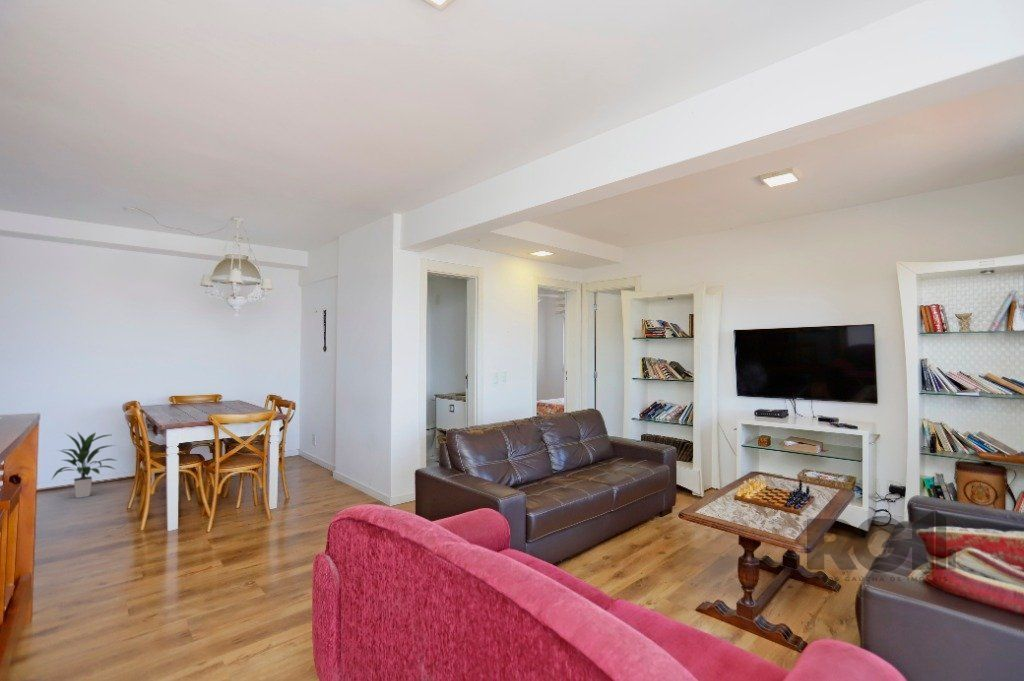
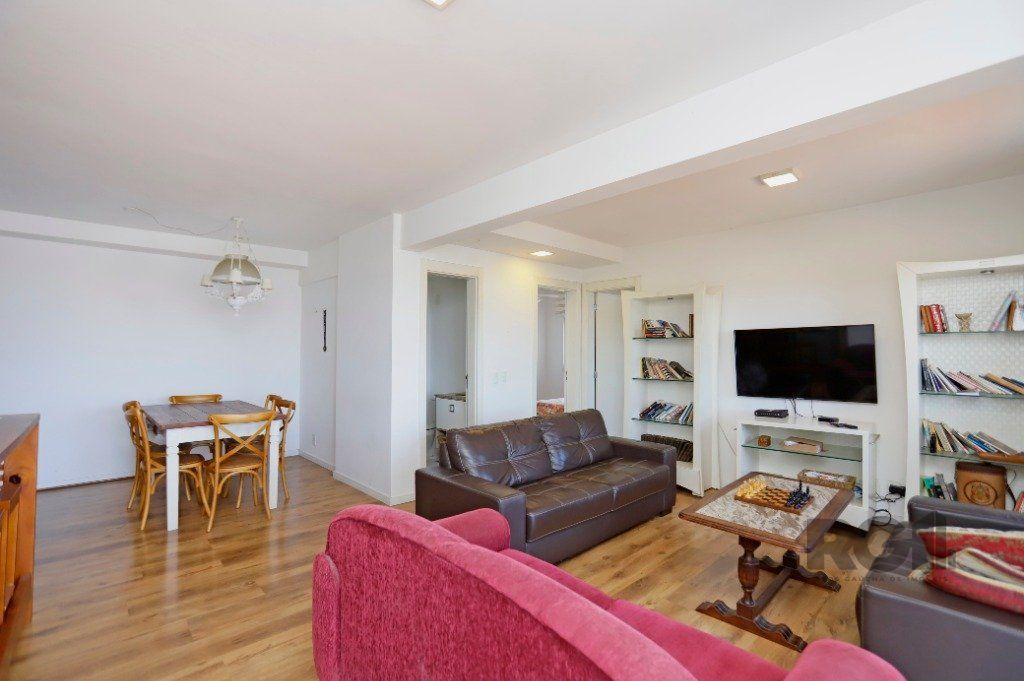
- indoor plant [51,431,119,499]
